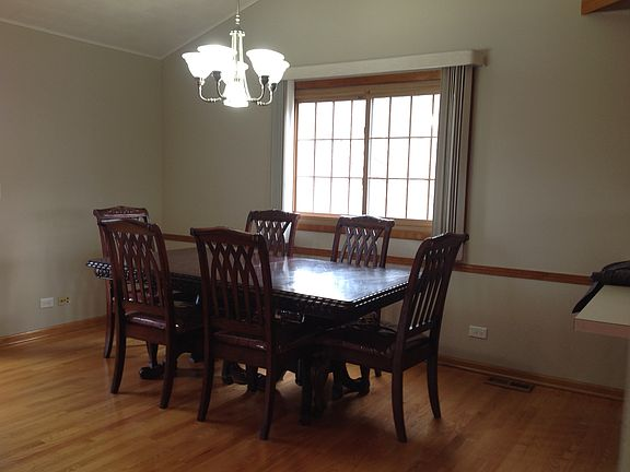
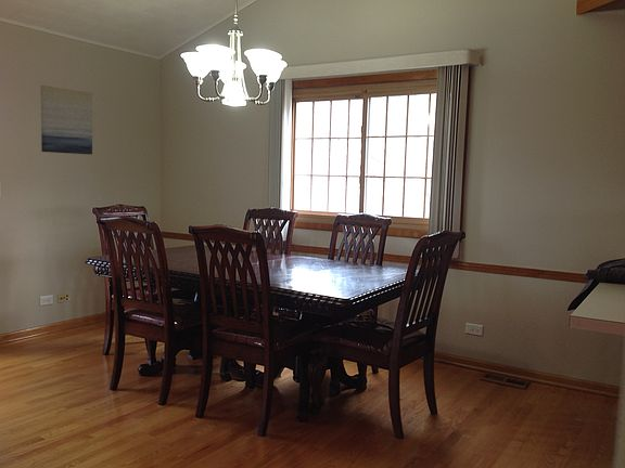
+ wall art [39,84,93,156]
